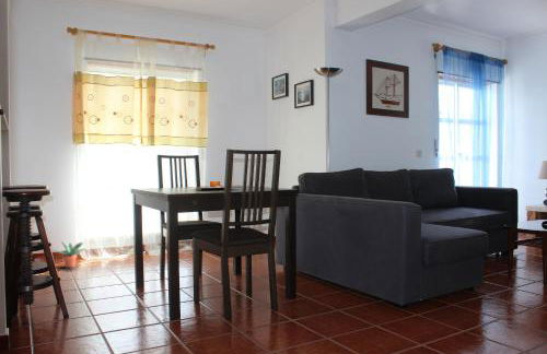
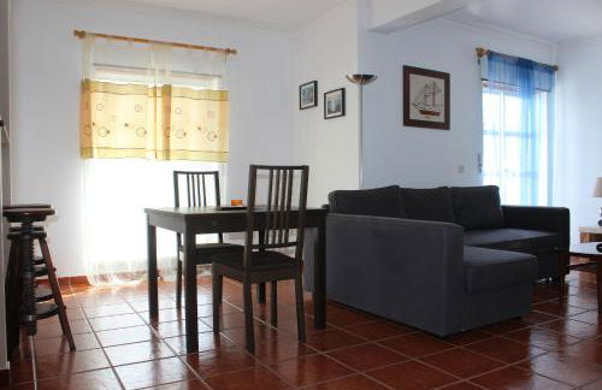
- potted plant [50,239,88,269]
